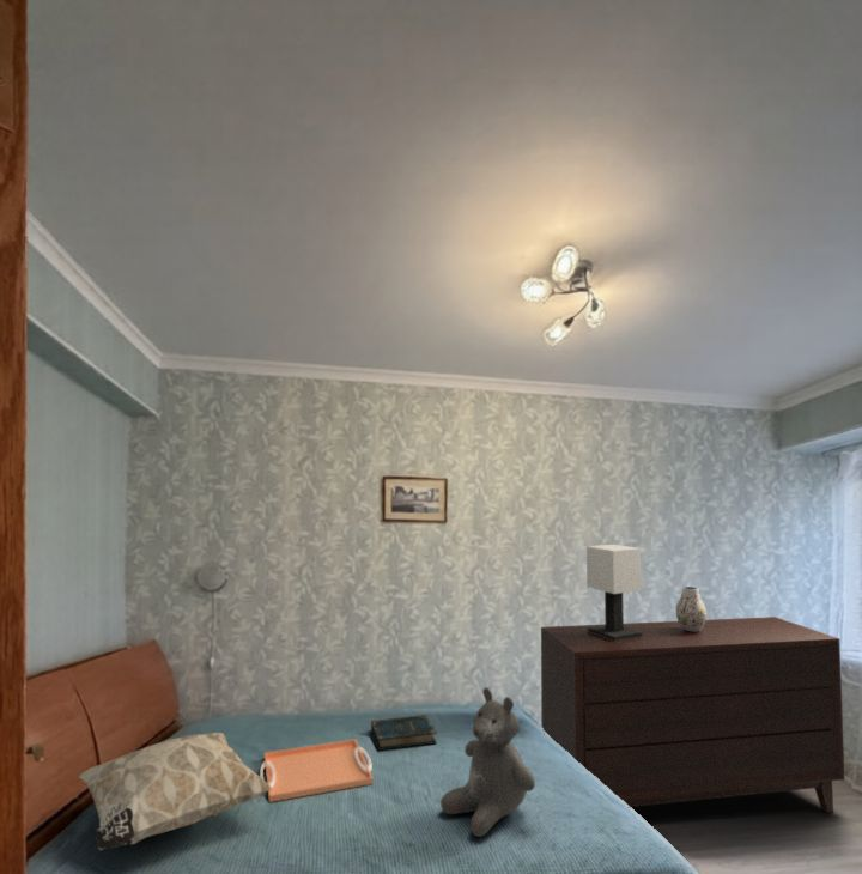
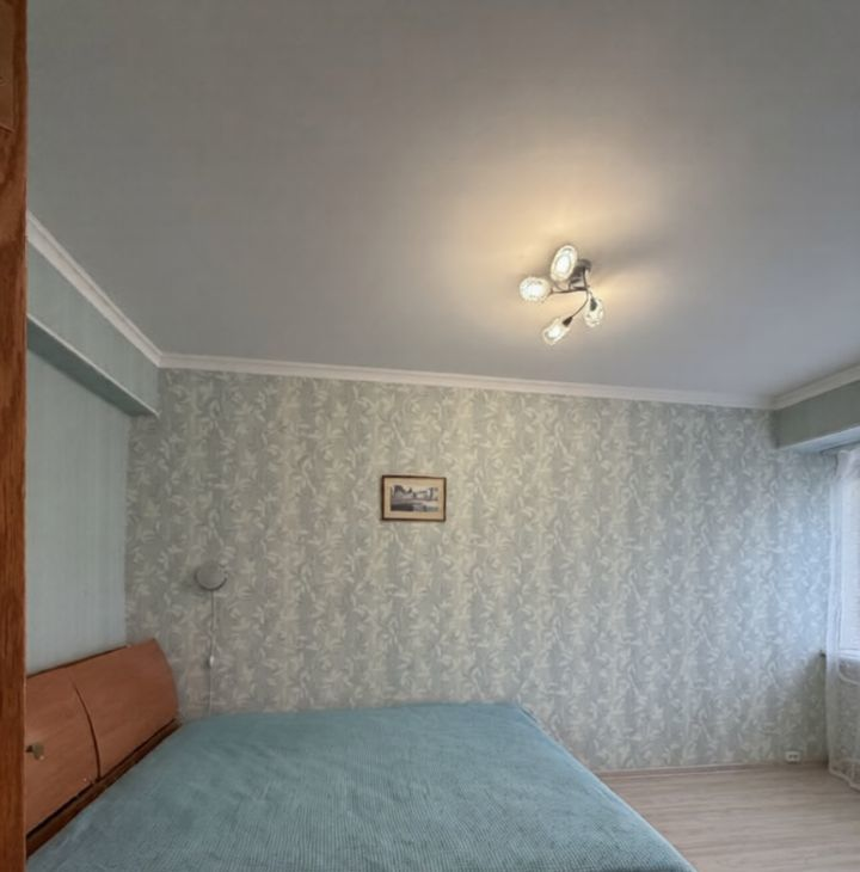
- serving tray [259,738,375,803]
- teddy bear [439,686,536,838]
- decorative pillow [77,732,272,851]
- dresser [540,615,845,814]
- vase [674,585,708,632]
- table lamp [585,544,643,642]
- book [370,714,437,752]
